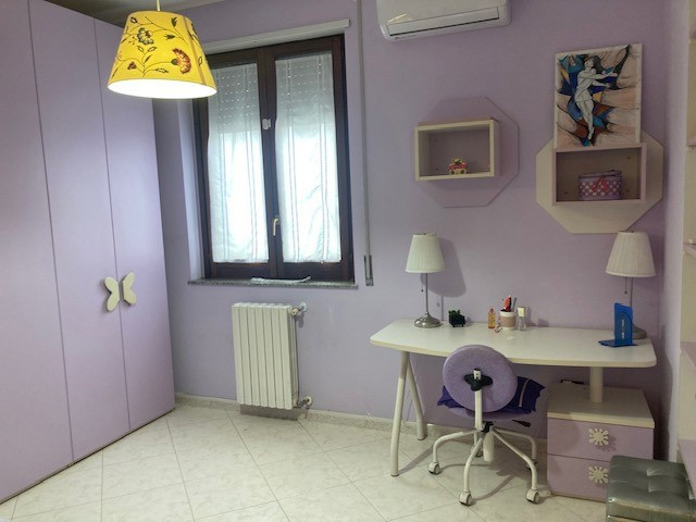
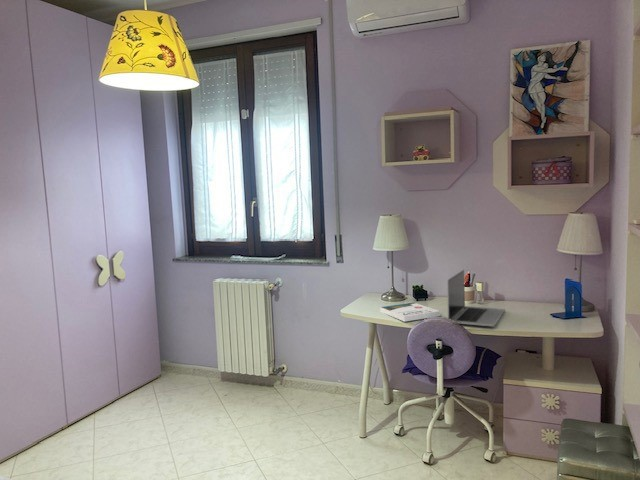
+ book [379,302,441,323]
+ laptop [446,268,506,327]
